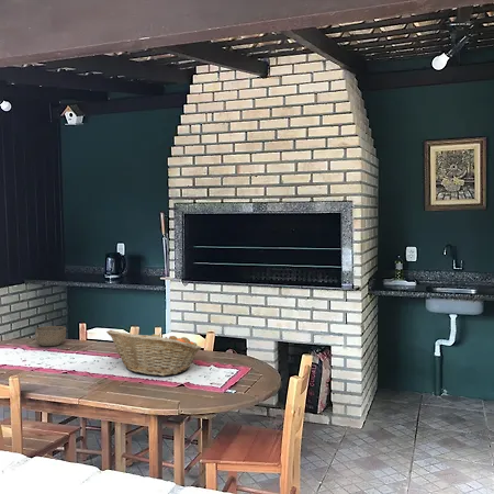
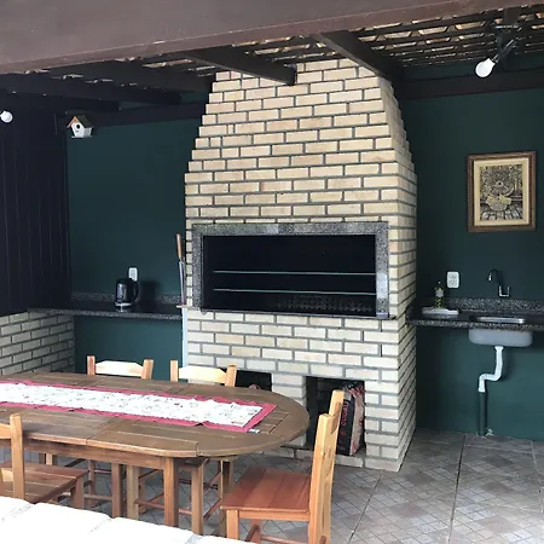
- fruit basket [105,329,202,377]
- bowl [34,325,67,347]
